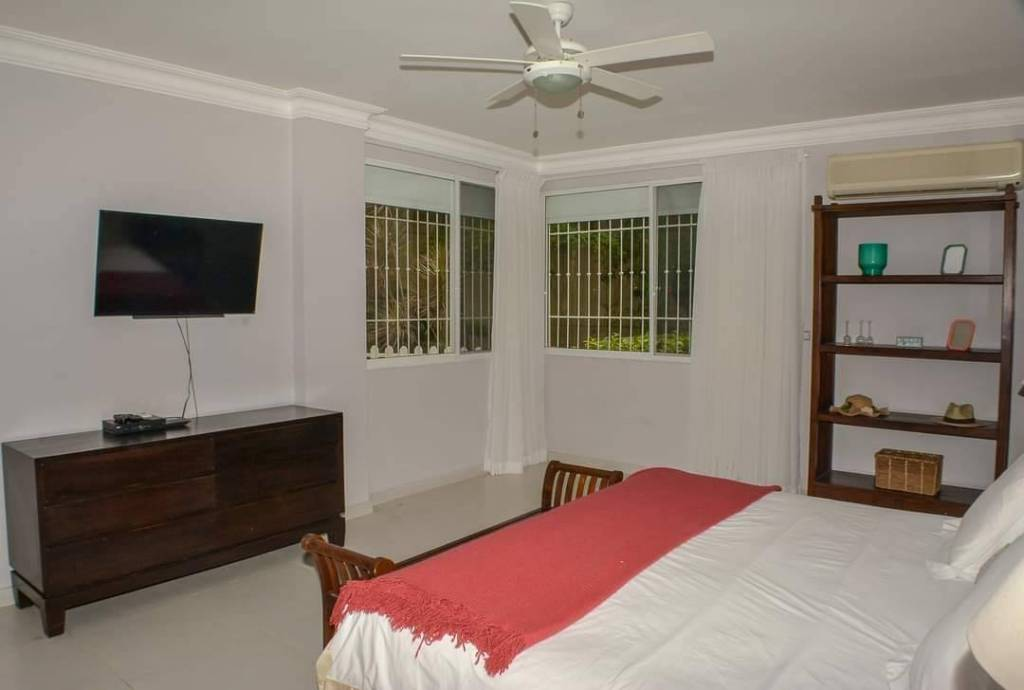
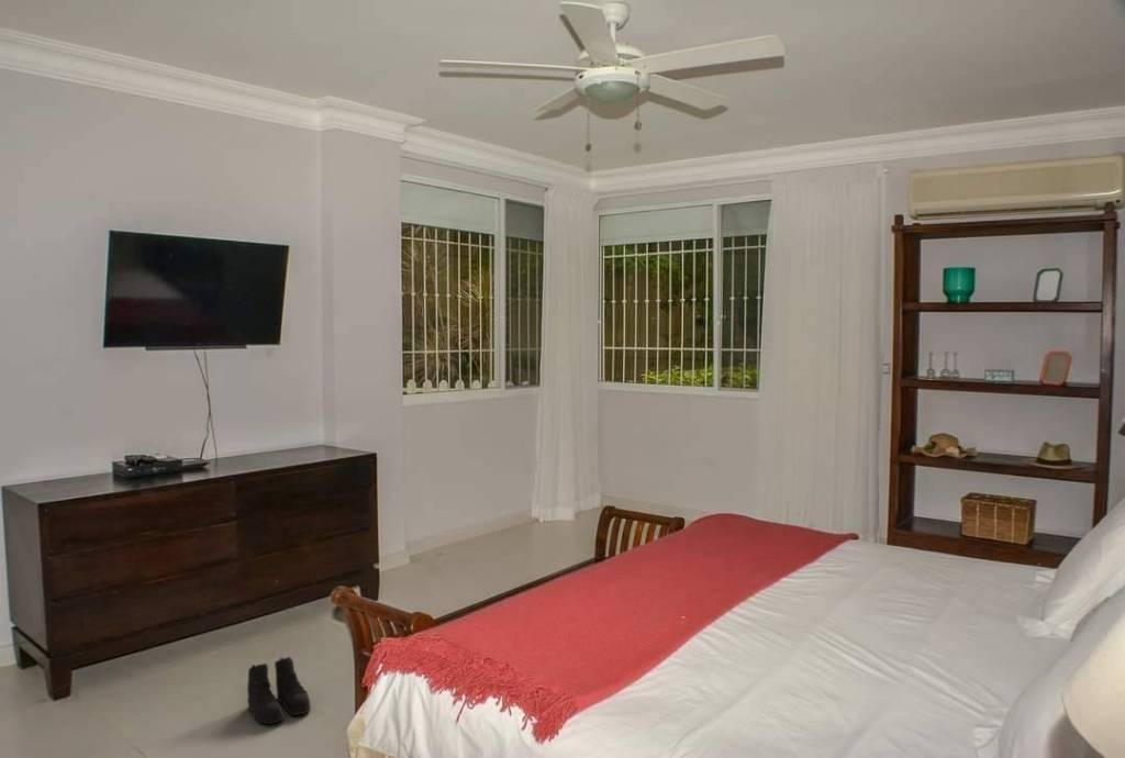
+ boots [246,656,312,725]
